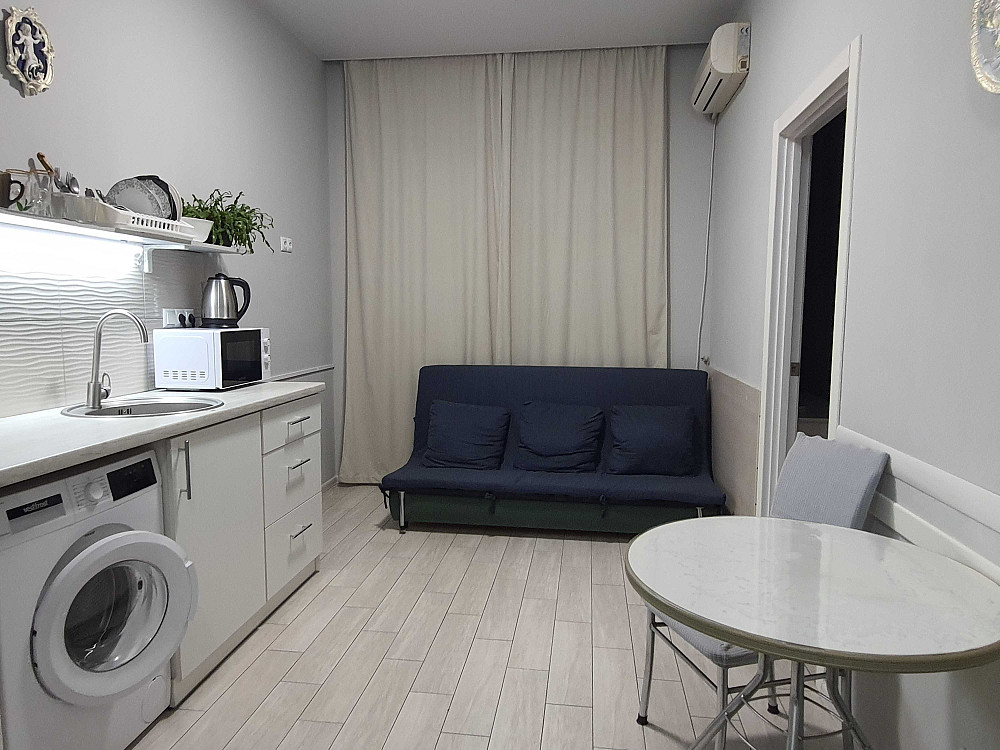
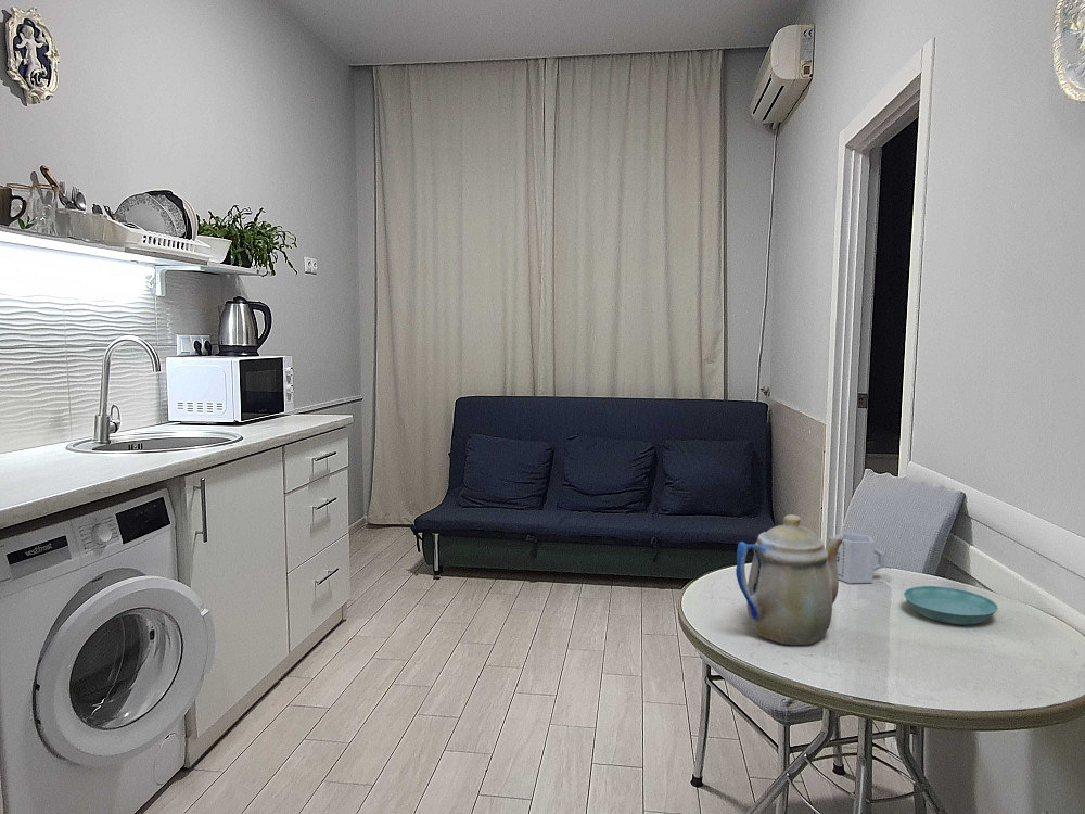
+ teapot [735,513,844,646]
+ saucer [903,585,999,626]
+ cup [834,532,885,584]
